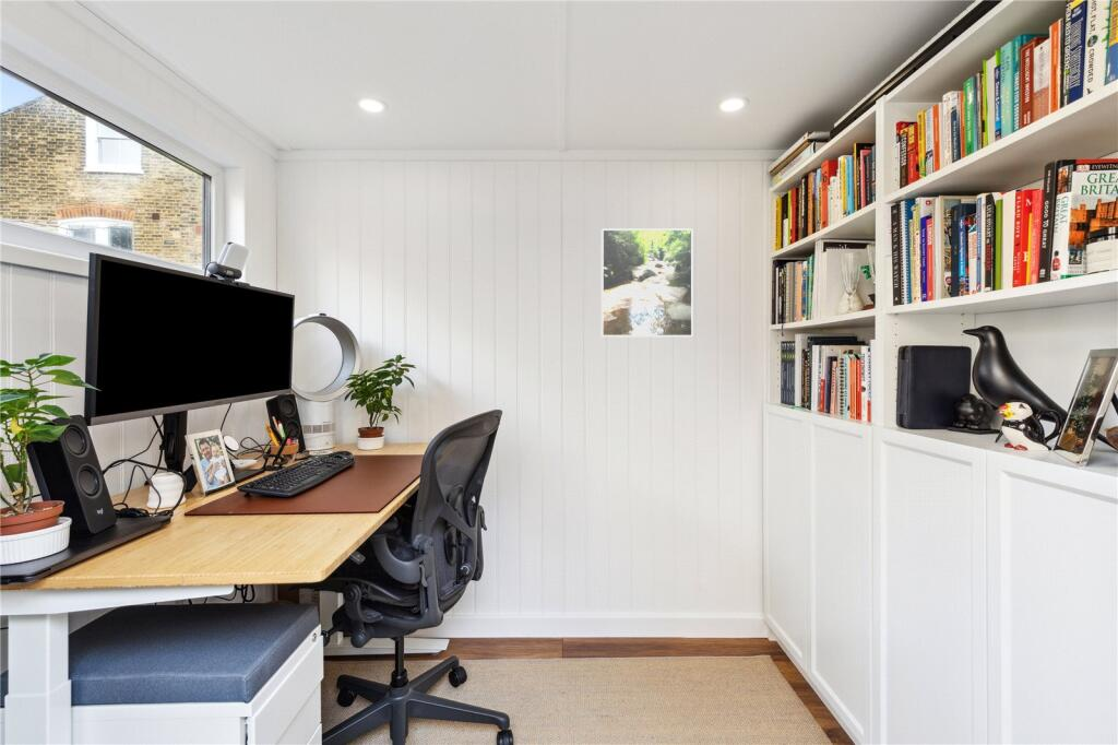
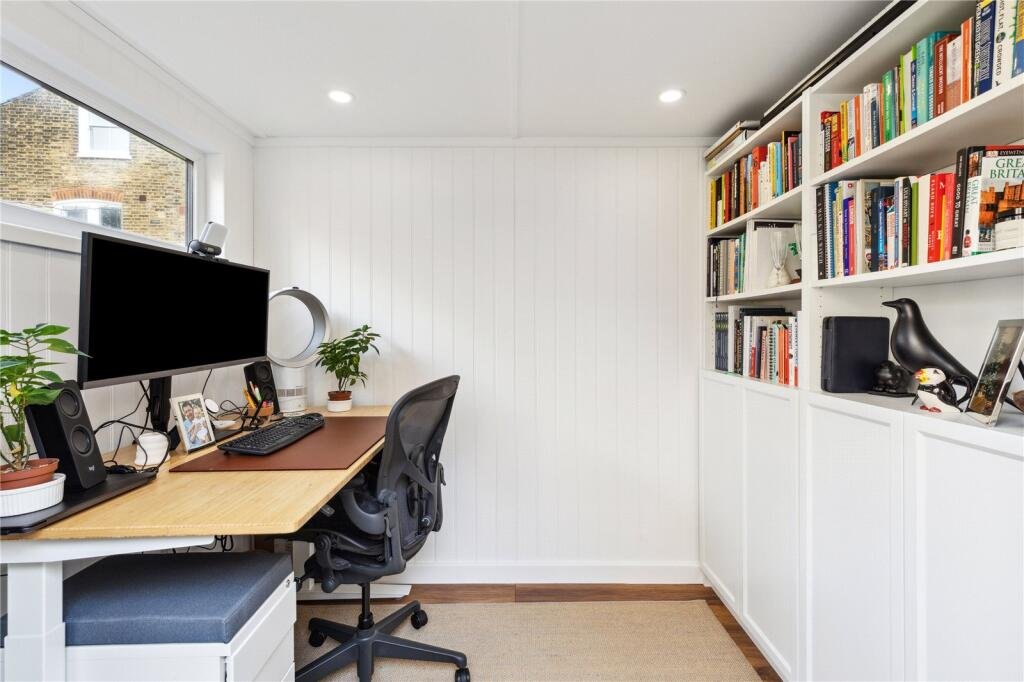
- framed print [600,228,693,338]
